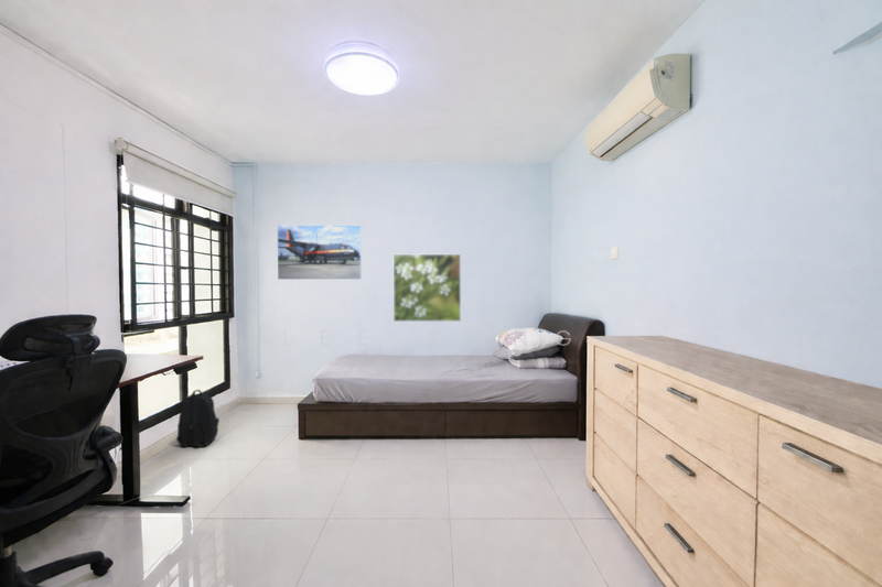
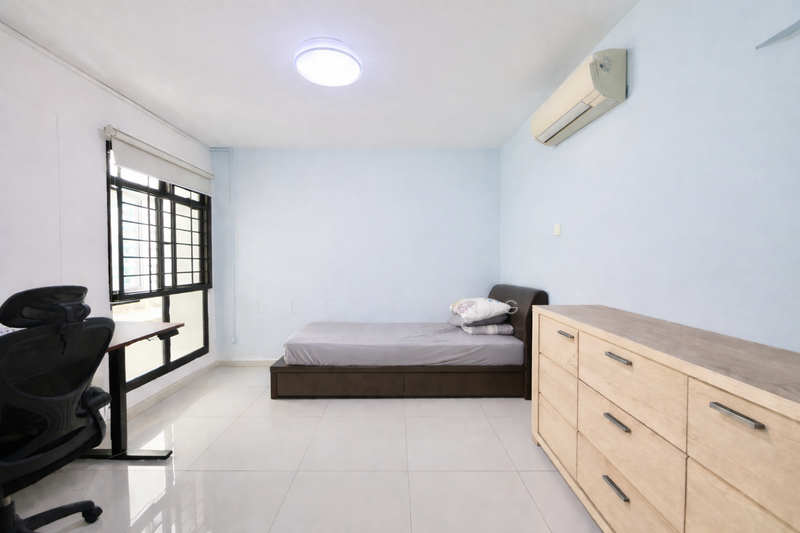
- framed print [392,253,462,323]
- backpack [175,389,220,448]
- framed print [276,224,363,281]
